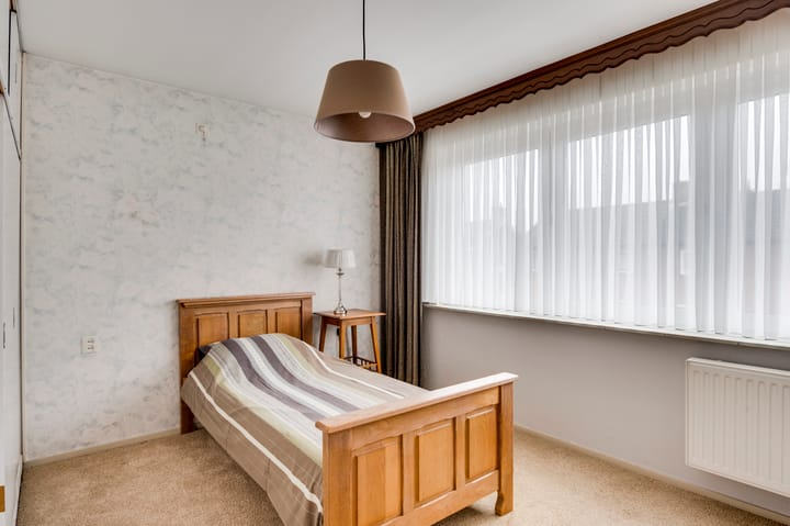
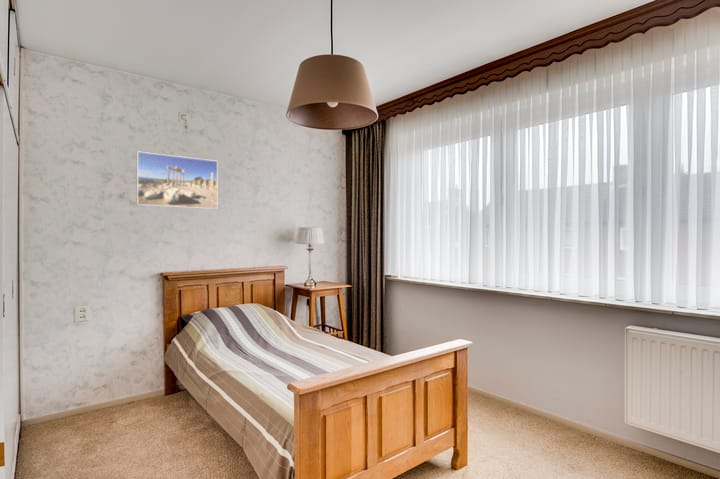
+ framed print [136,150,219,210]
